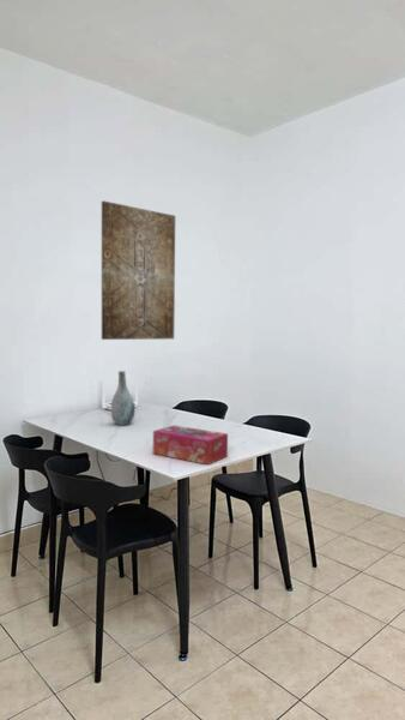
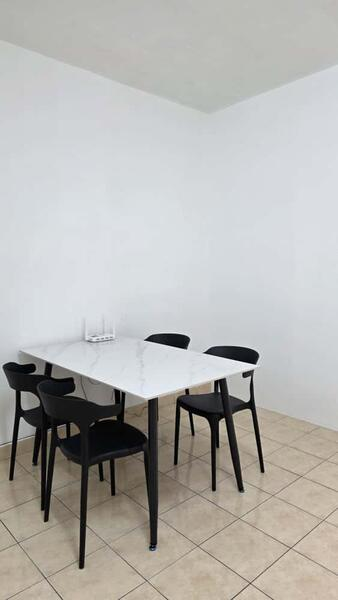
- wall art [101,199,176,341]
- tissue box [152,425,229,466]
- vase [110,370,135,426]
